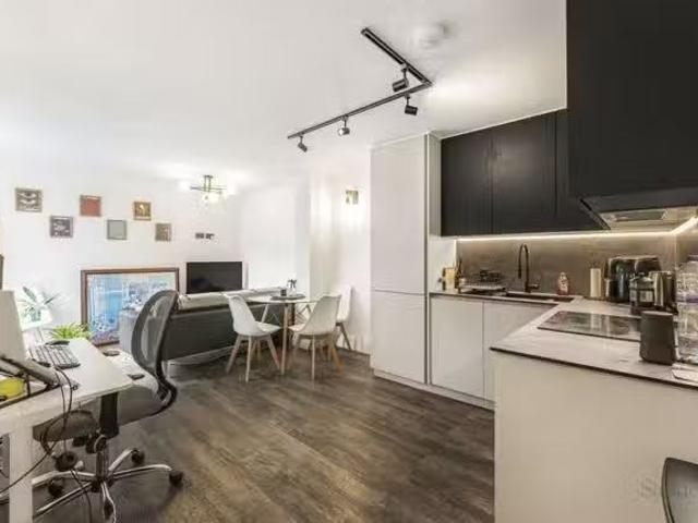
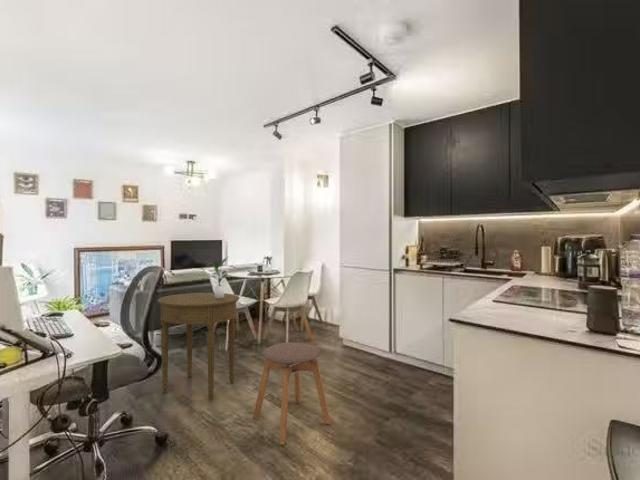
+ potted plant [210,256,229,298]
+ stool [252,341,332,446]
+ side table [157,292,240,401]
